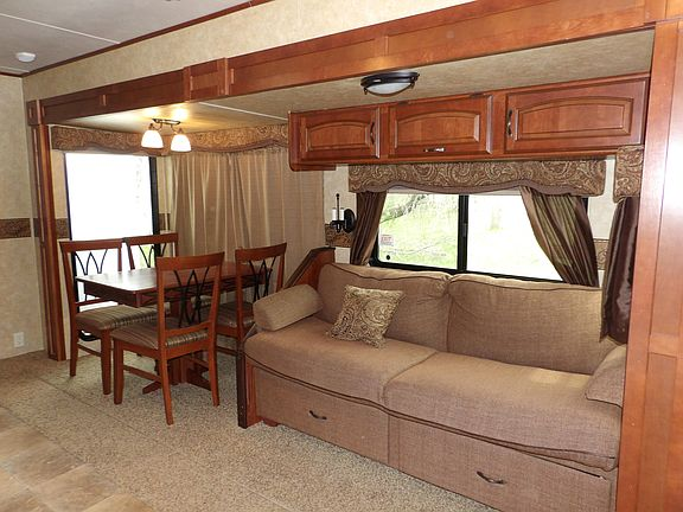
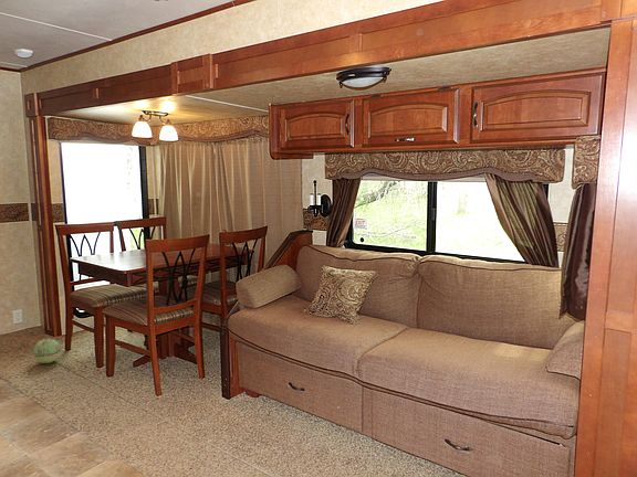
+ ball [32,338,62,364]
